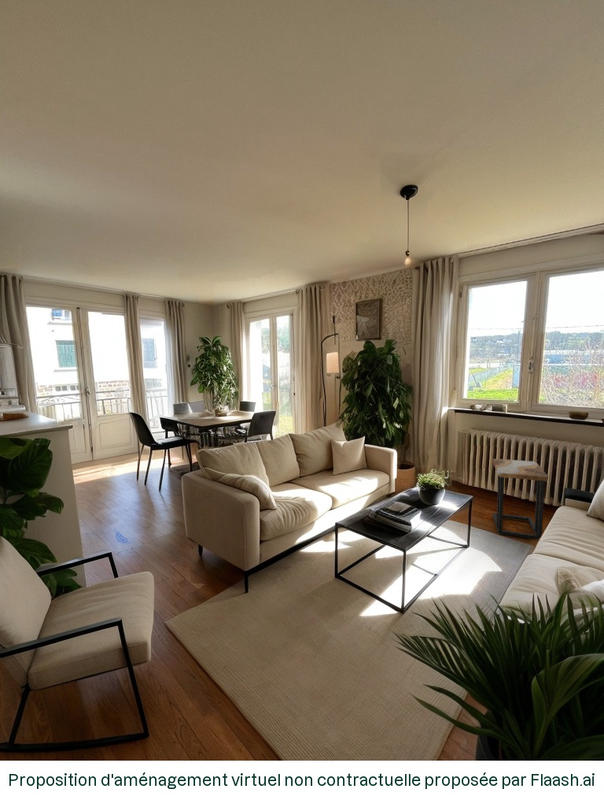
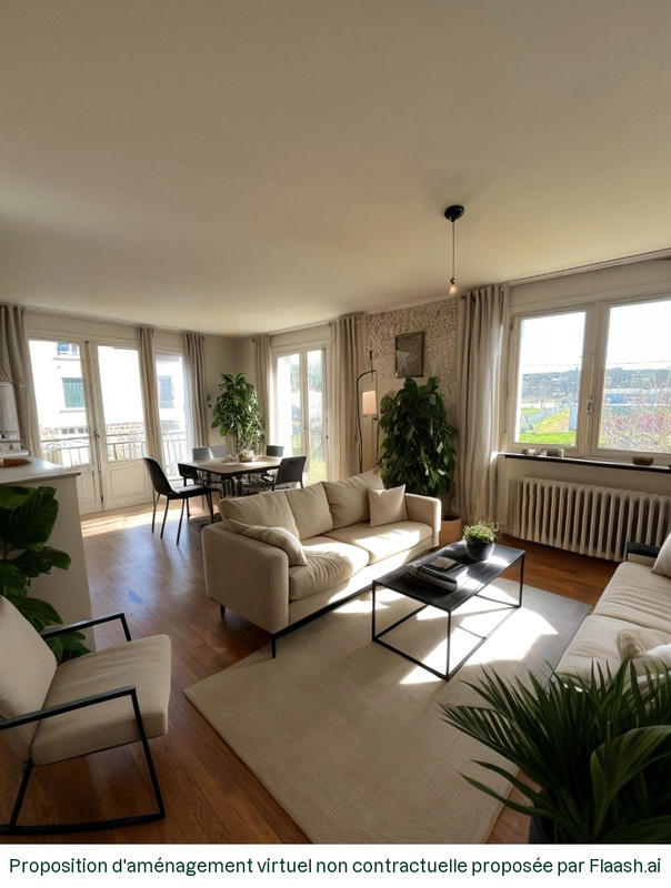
- side table [492,458,549,541]
